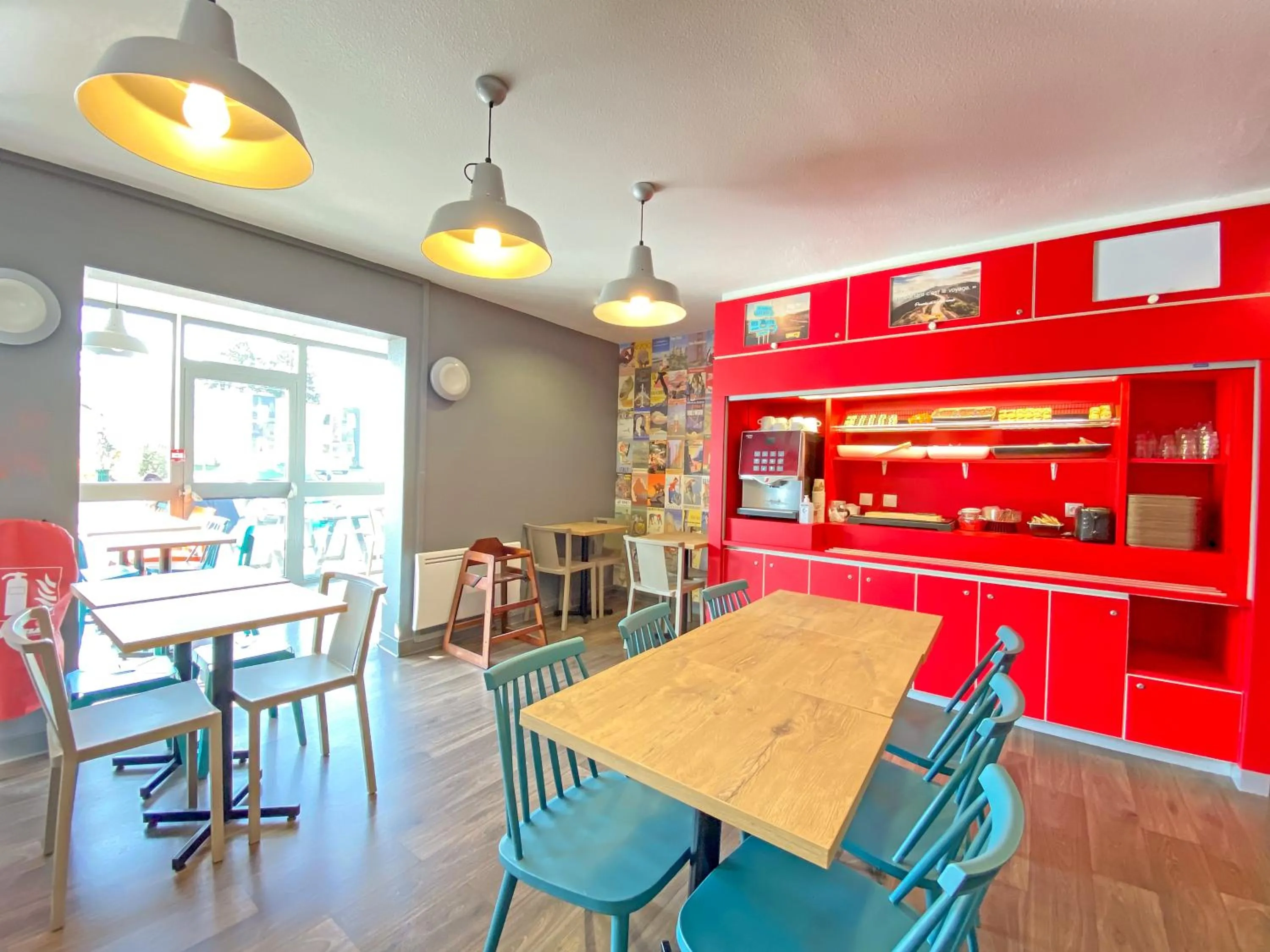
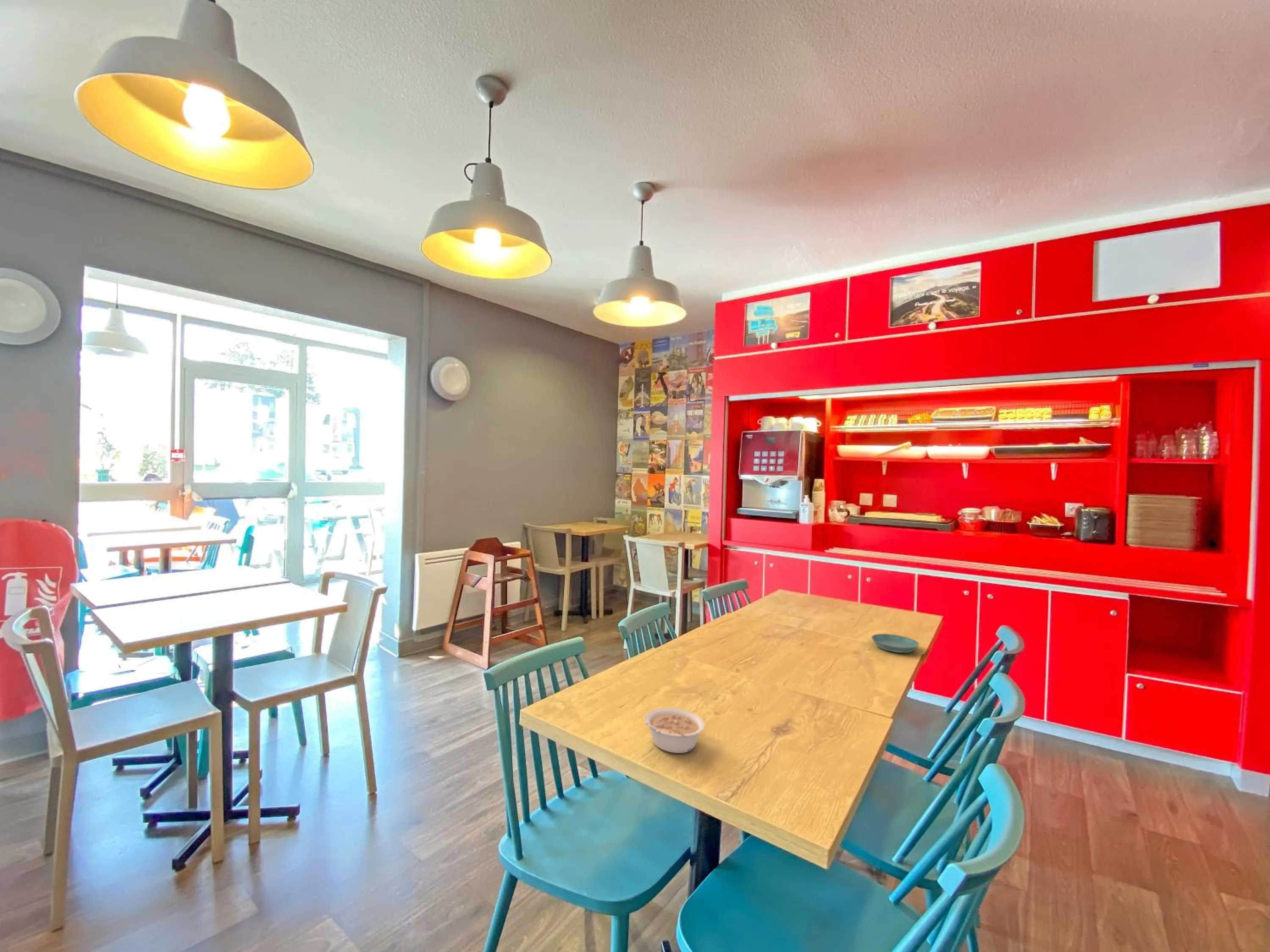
+ saucer [871,633,920,653]
+ legume [644,707,706,754]
